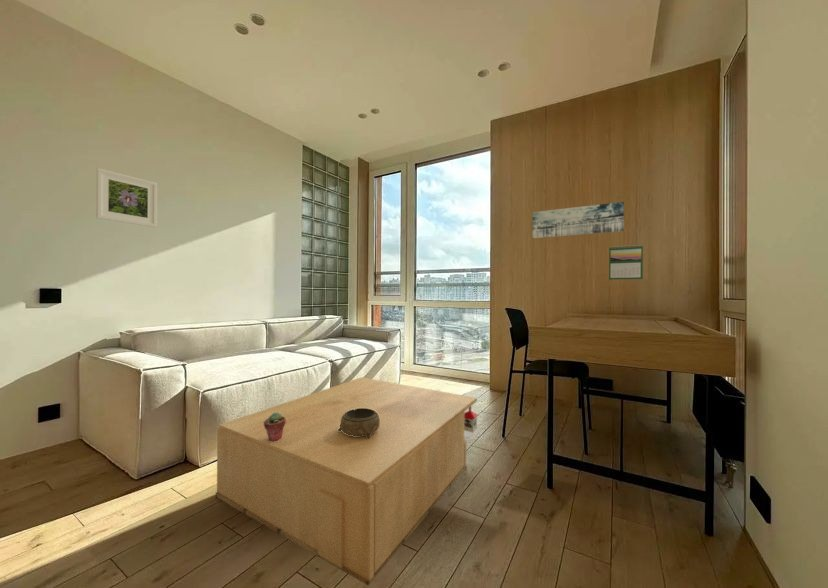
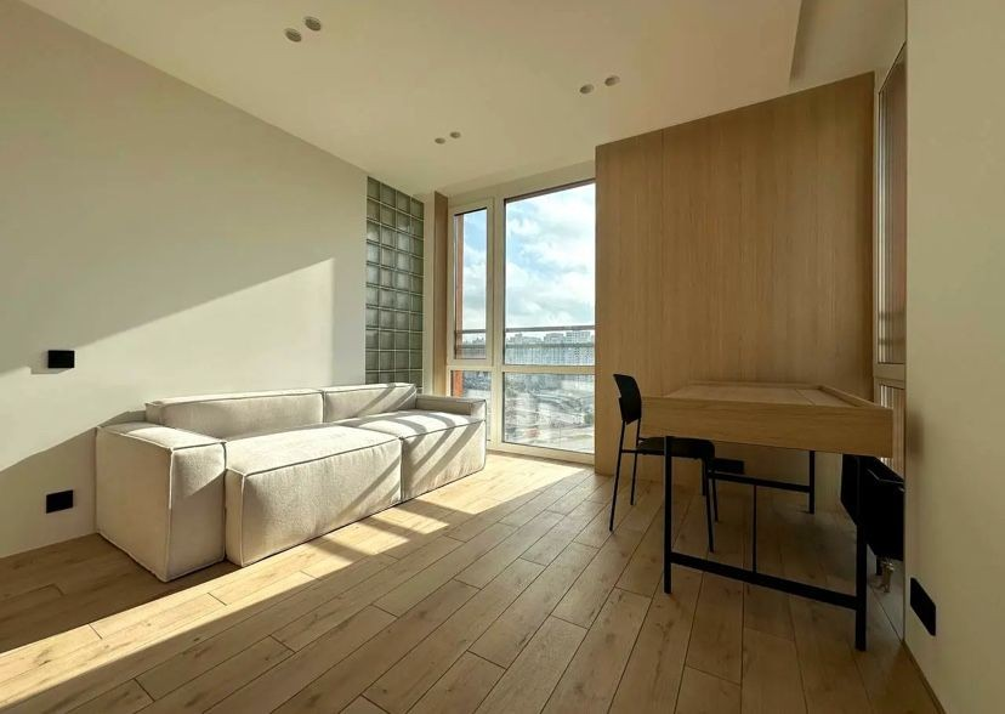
- calendar [608,244,644,281]
- potted succulent [264,412,286,442]
- wall art [532,201,625,239]
- decorative bowl [338,408,380,439]
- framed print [95,167,158,228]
- coffee table [215,376,479,586]
